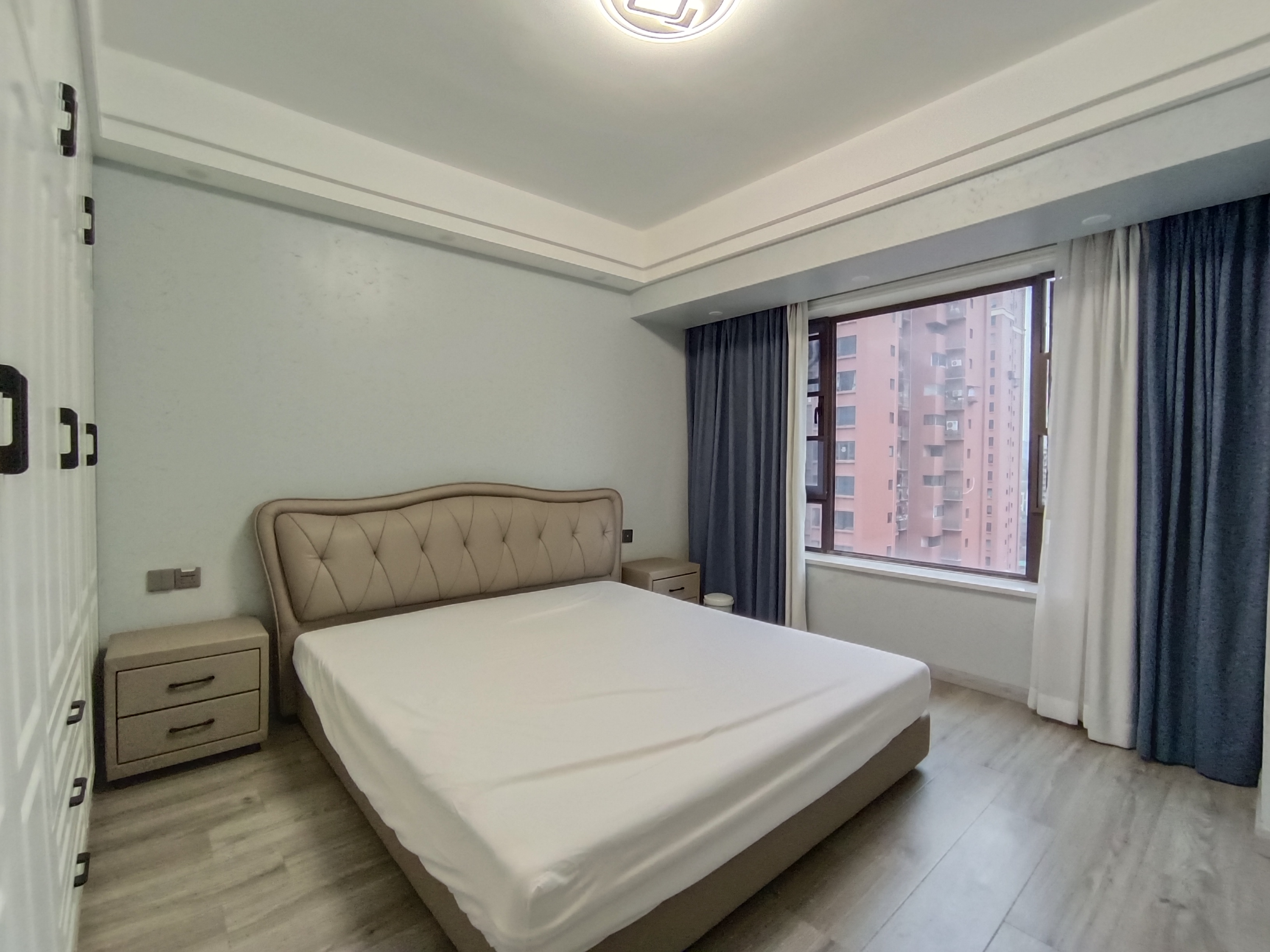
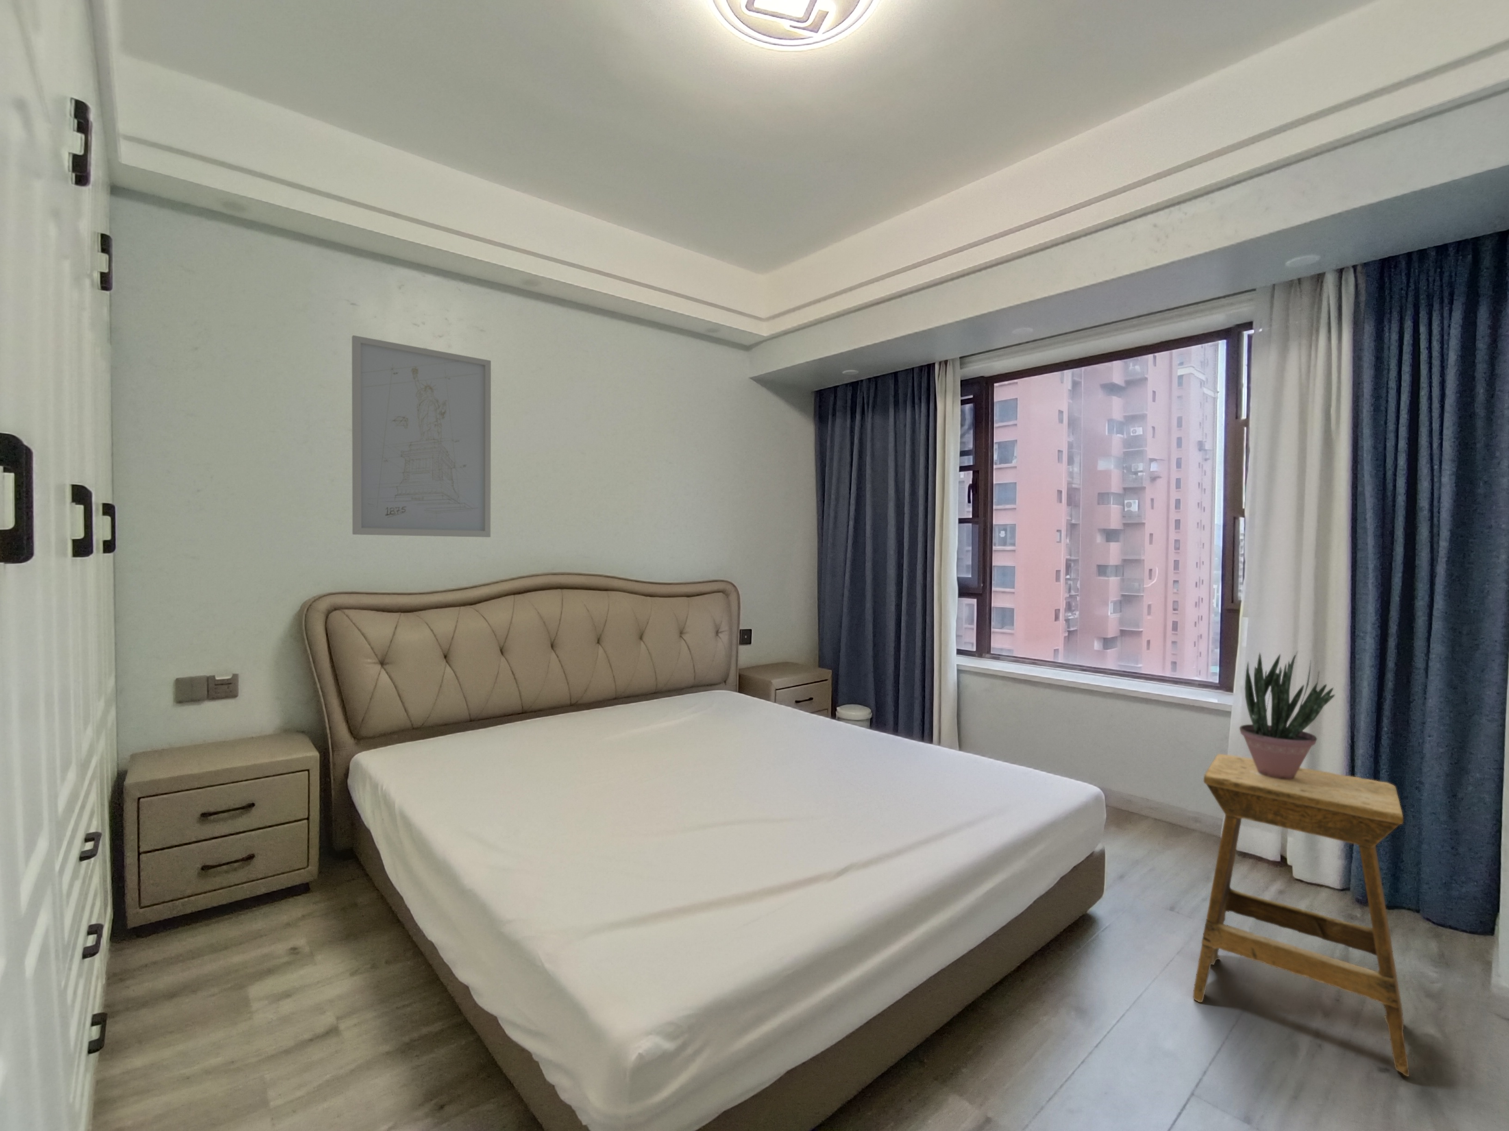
+ stool [1193,753,1409,1076]
+ potted plant [1239,651,1336,779]
+ wall art [352,335,492,538]
